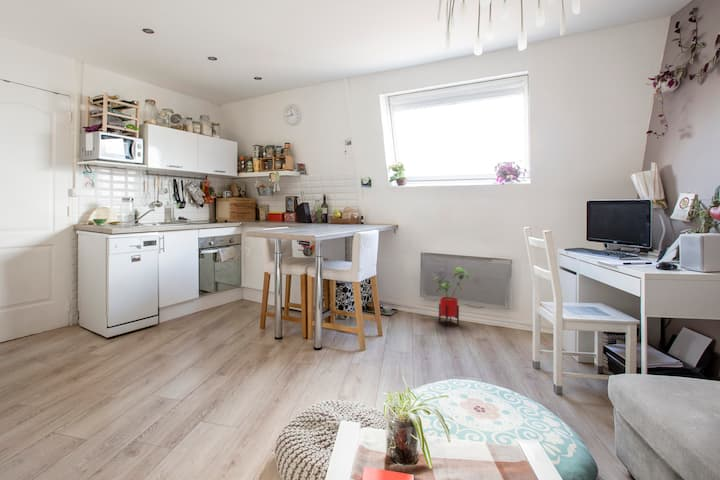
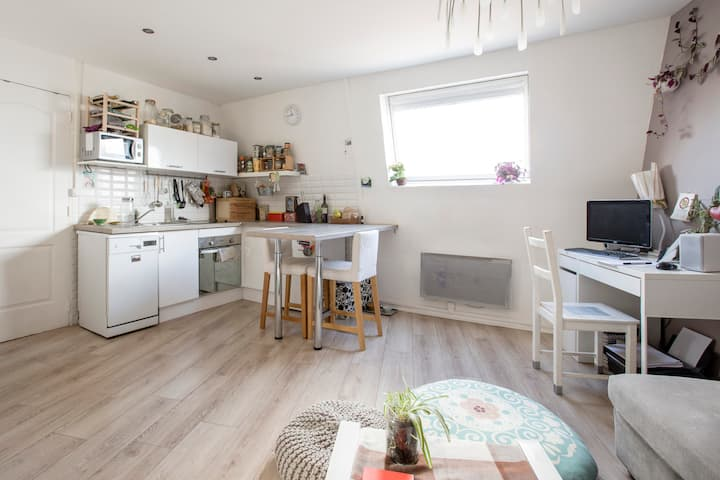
- house plant [434,266,470,327]
